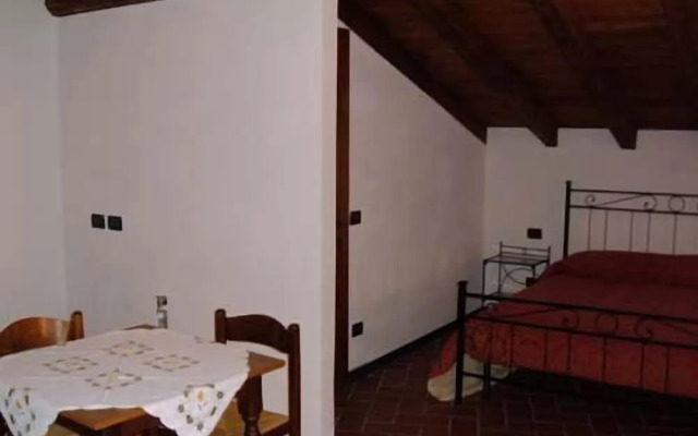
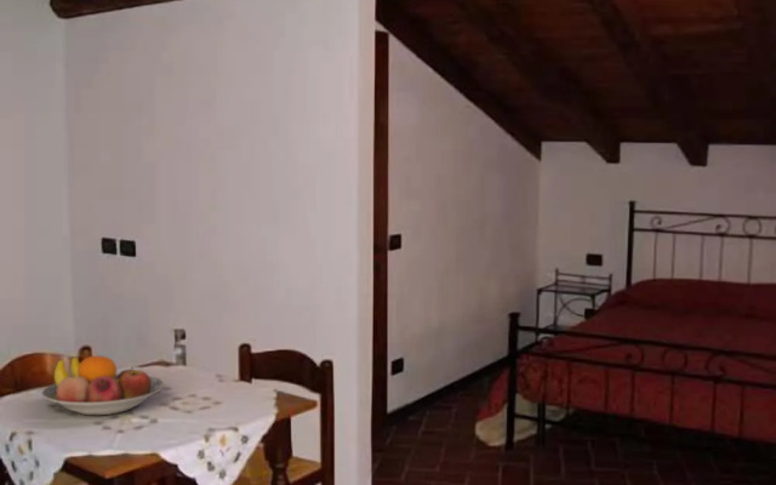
+ fruit bowl [40,354,166,416]
